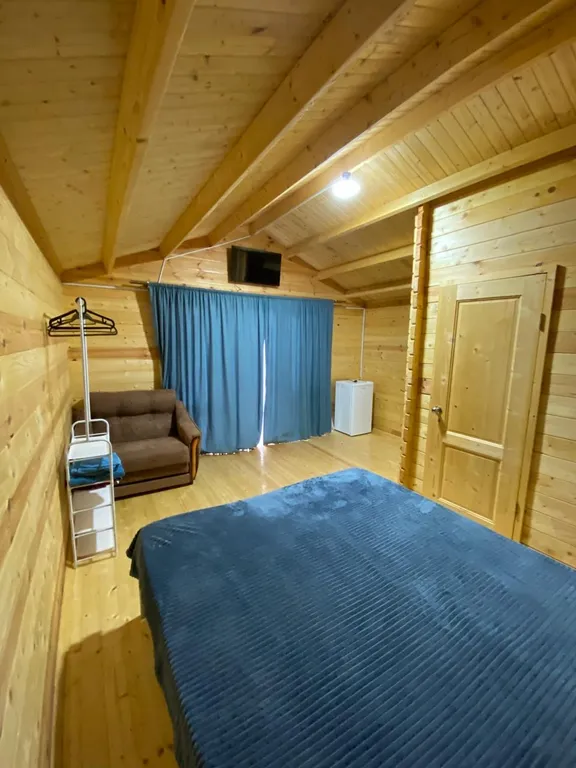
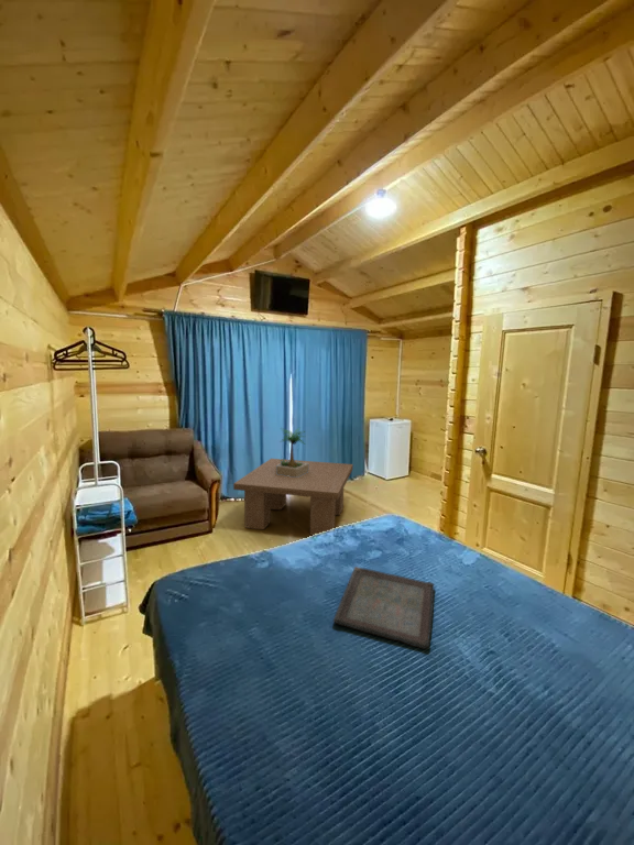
+ coffee table [232,458,354,537]
+ serving tray [332,566,436,650]
+ potted plant [276,427,309,478]
